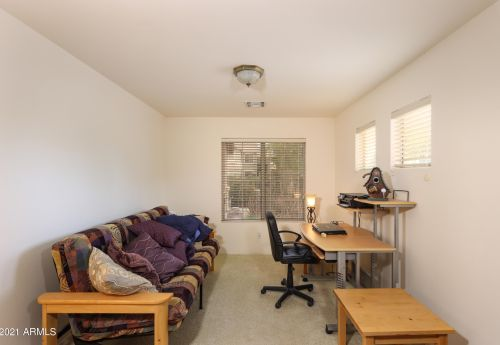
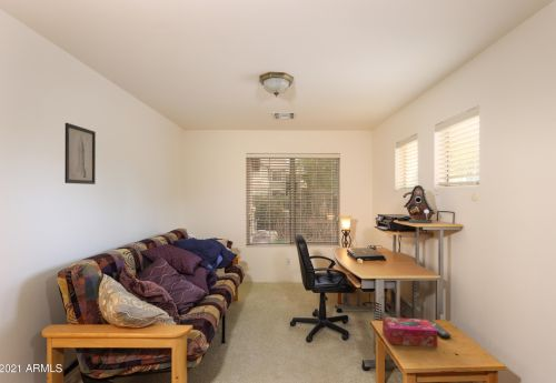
+ tissue box [381,316,438,347]
+ wall art [63,122,97,185]
+ remote control [427,319,451,339]
